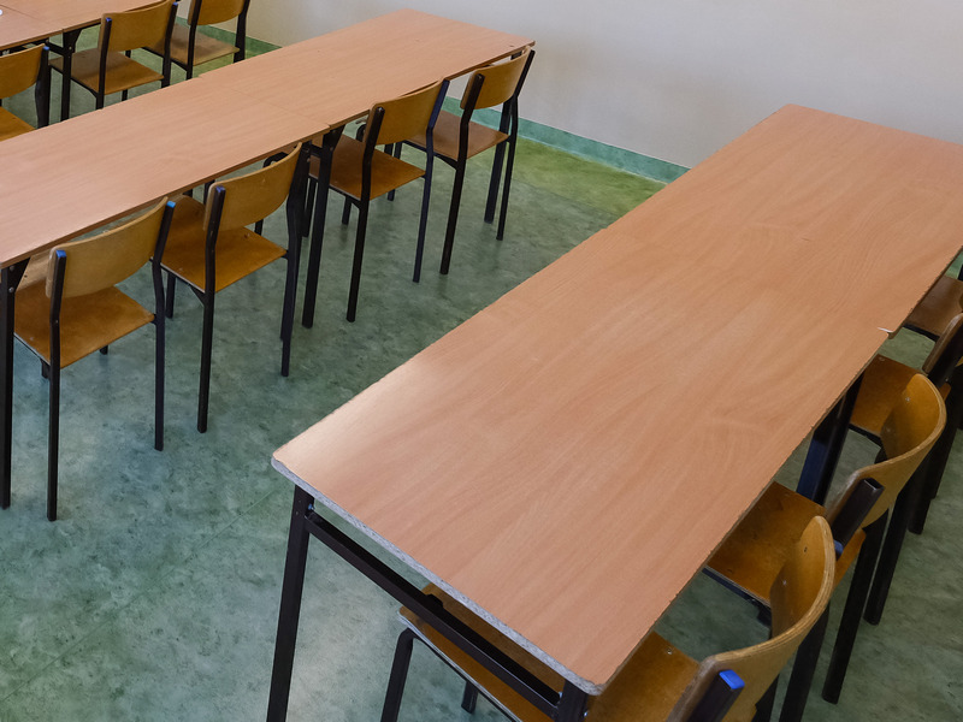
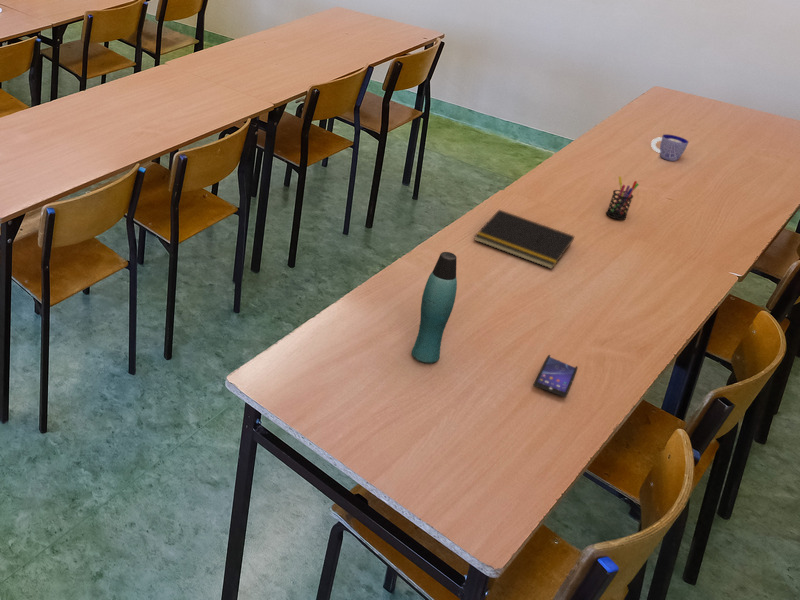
+ pen holder [605,175,640,221]
+ smartphone [532,354,579,398]
+ bottle [411,251,458,364]
+ cup [650,133,689,162]
+ notepad [473,209,575,270]
